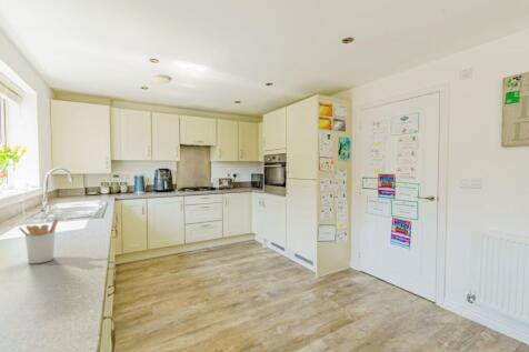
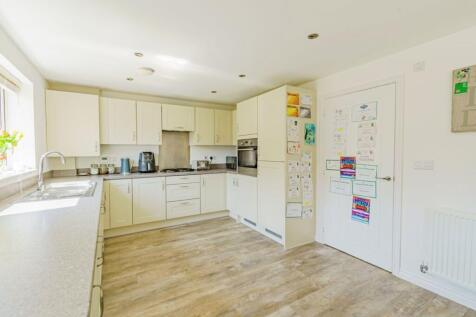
- utensil holder [18,218,59,265]
